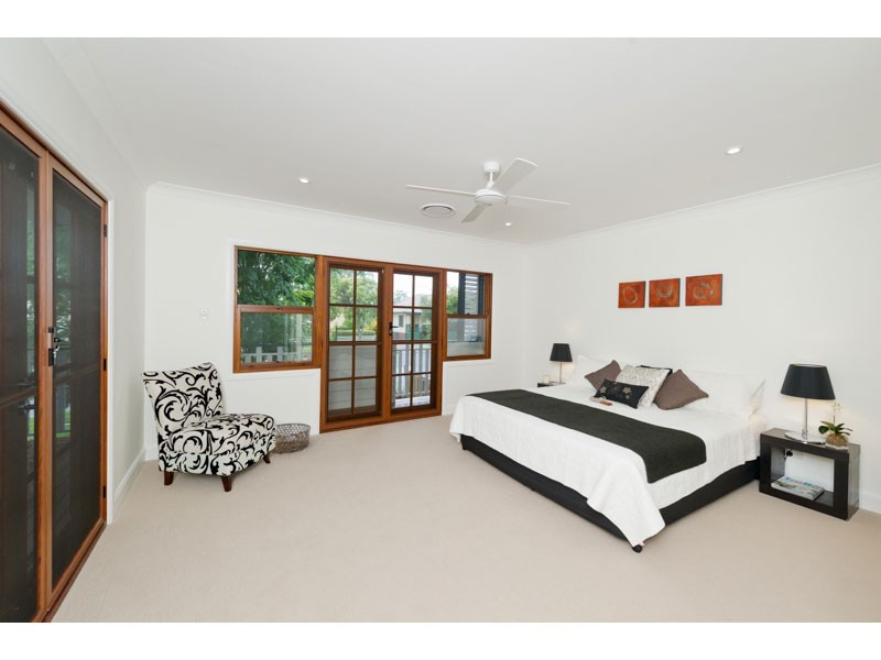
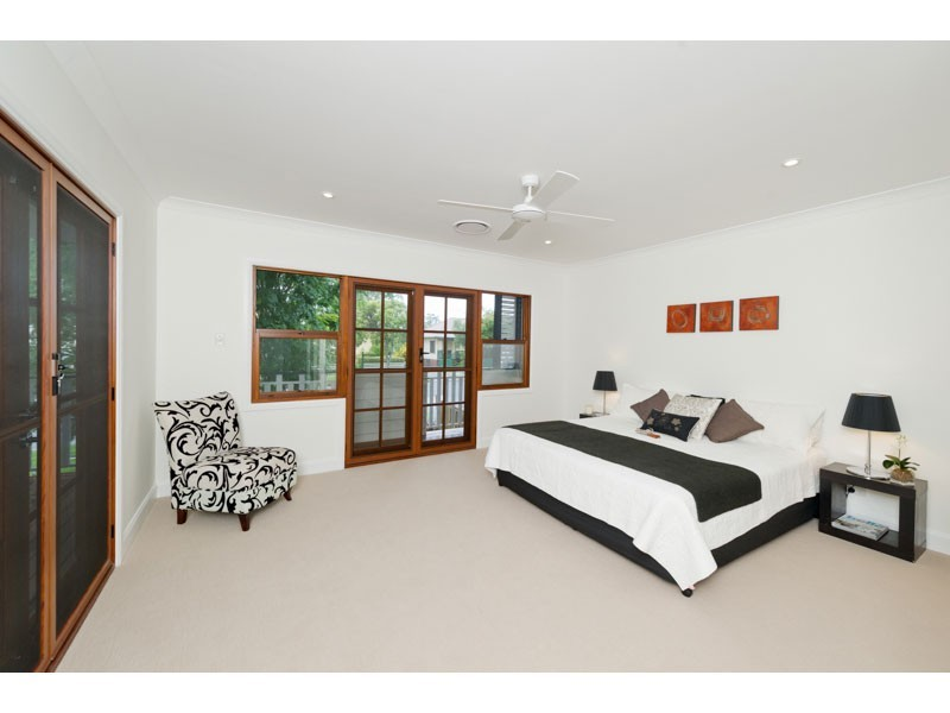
- basket [270,422,312,454]
